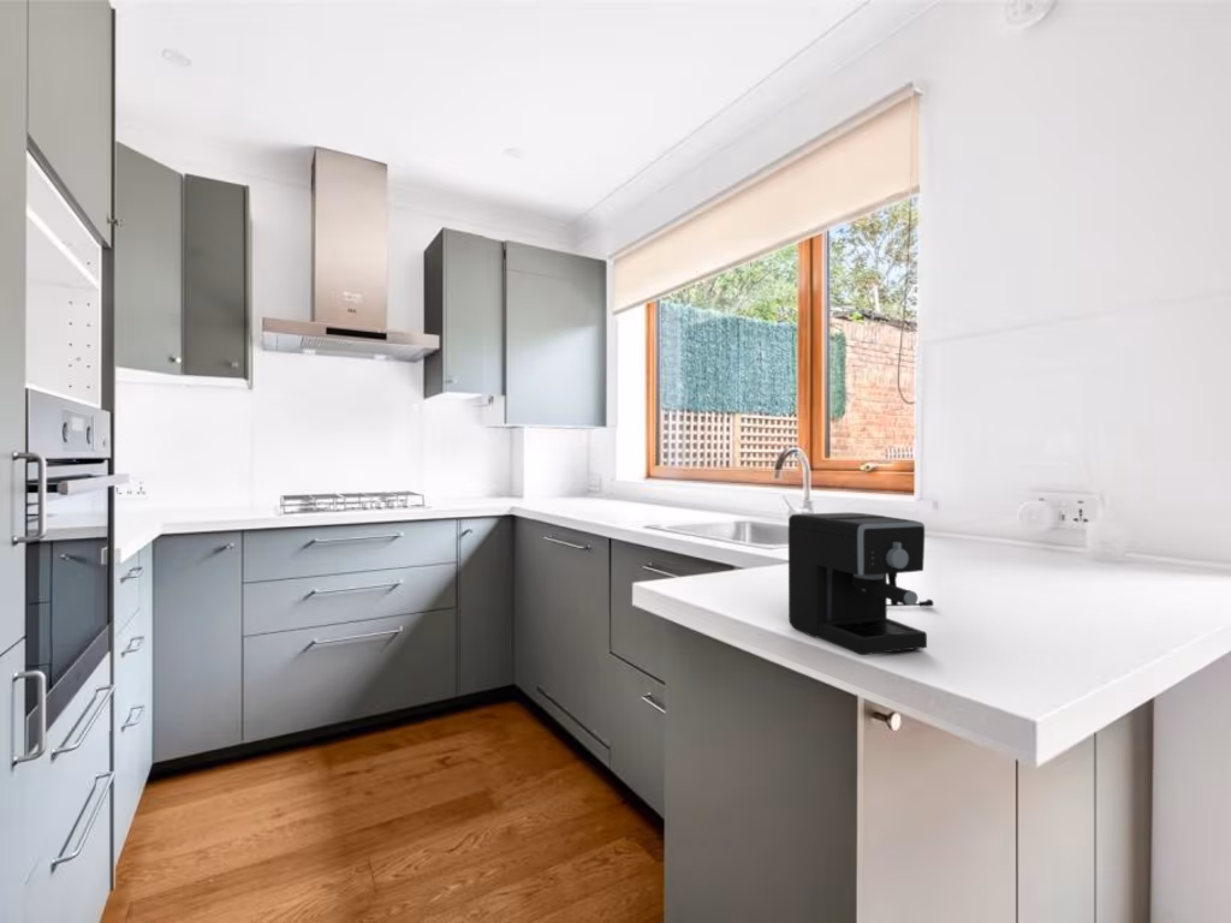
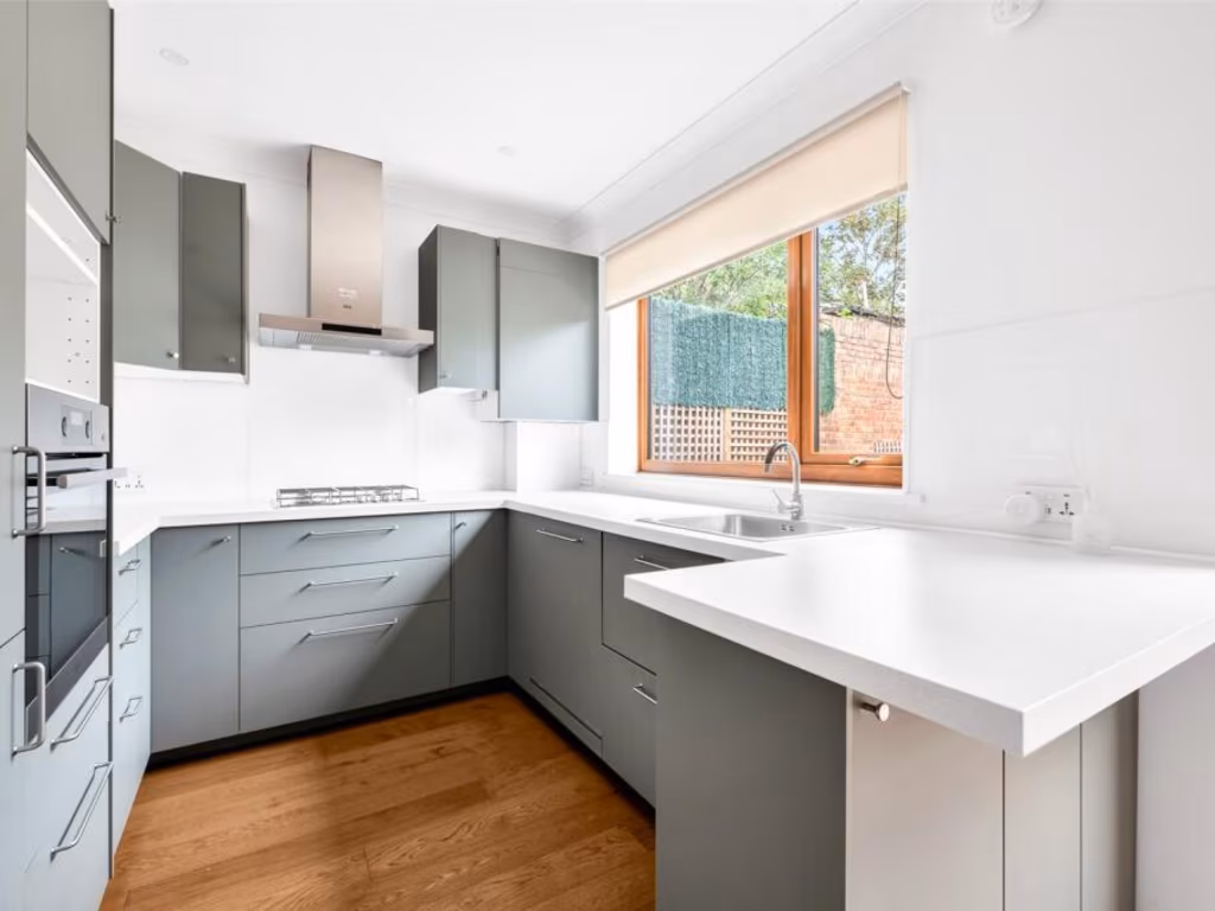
- coffee maker [787,511,934,656]
